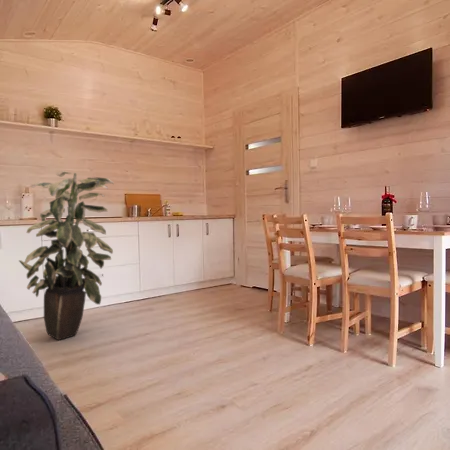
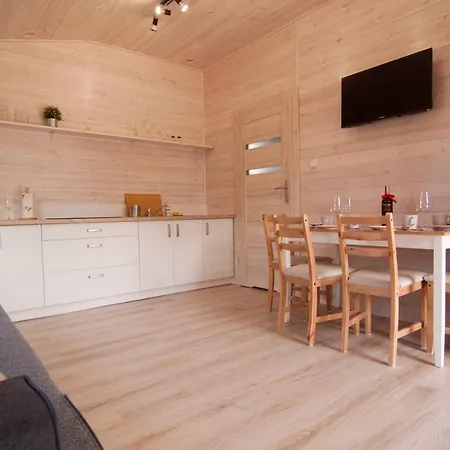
- indoor plant [18,170,115,341]
